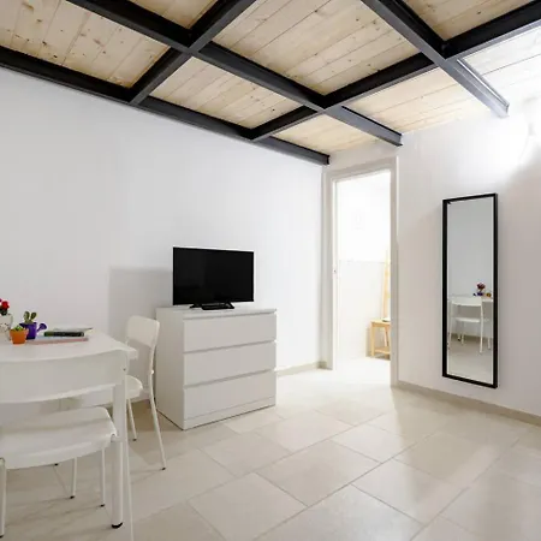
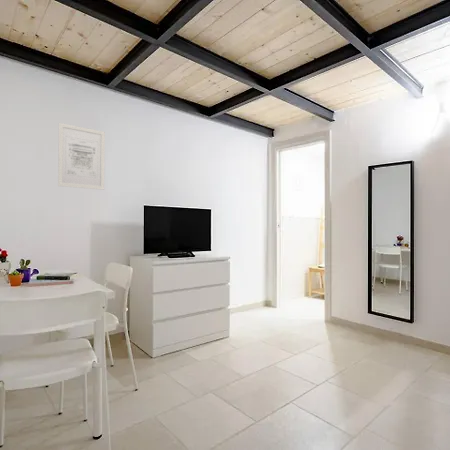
+ wall art [57,122,106,191]
